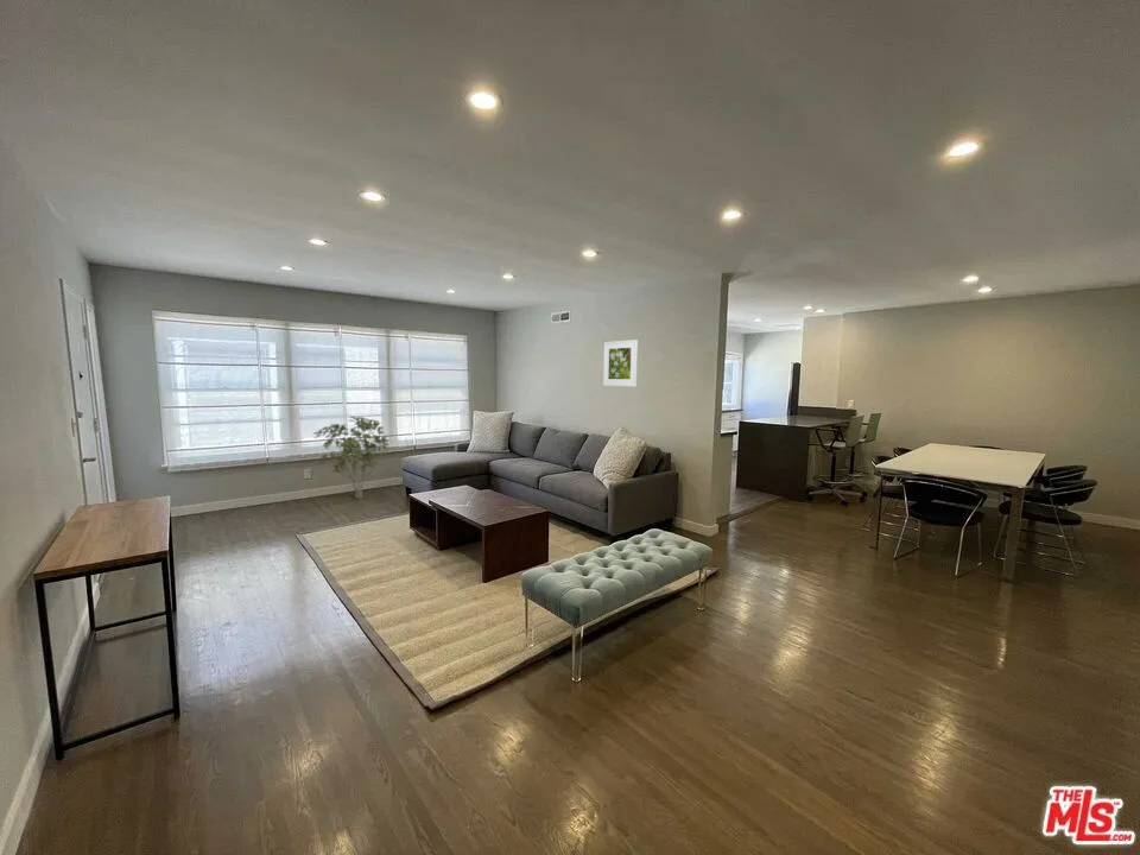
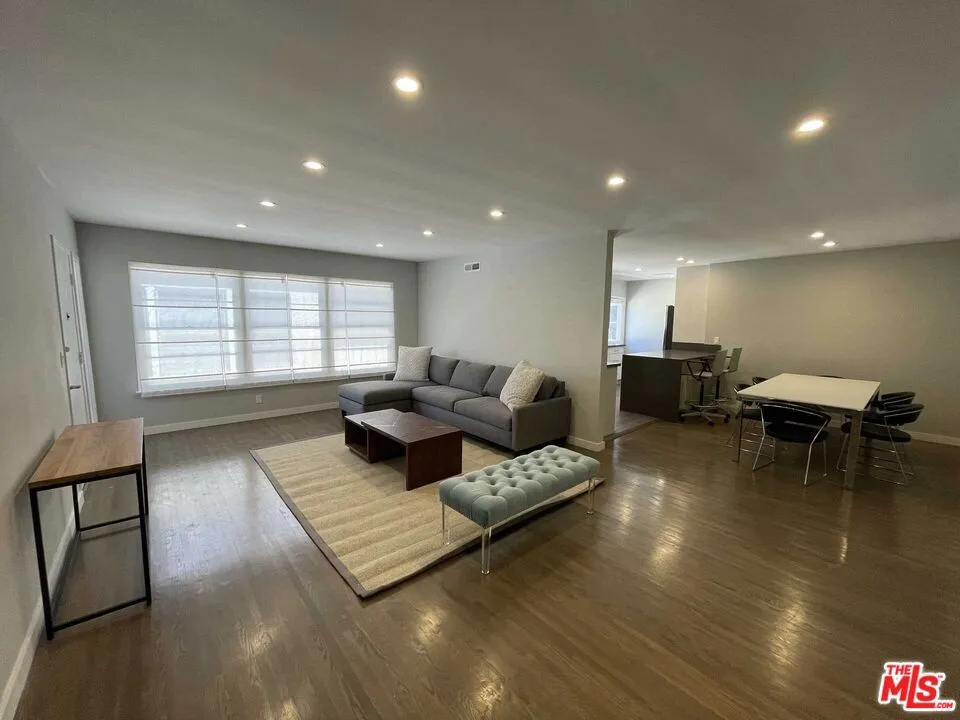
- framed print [602,338,639,388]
- shrub [312,416,390,500]
